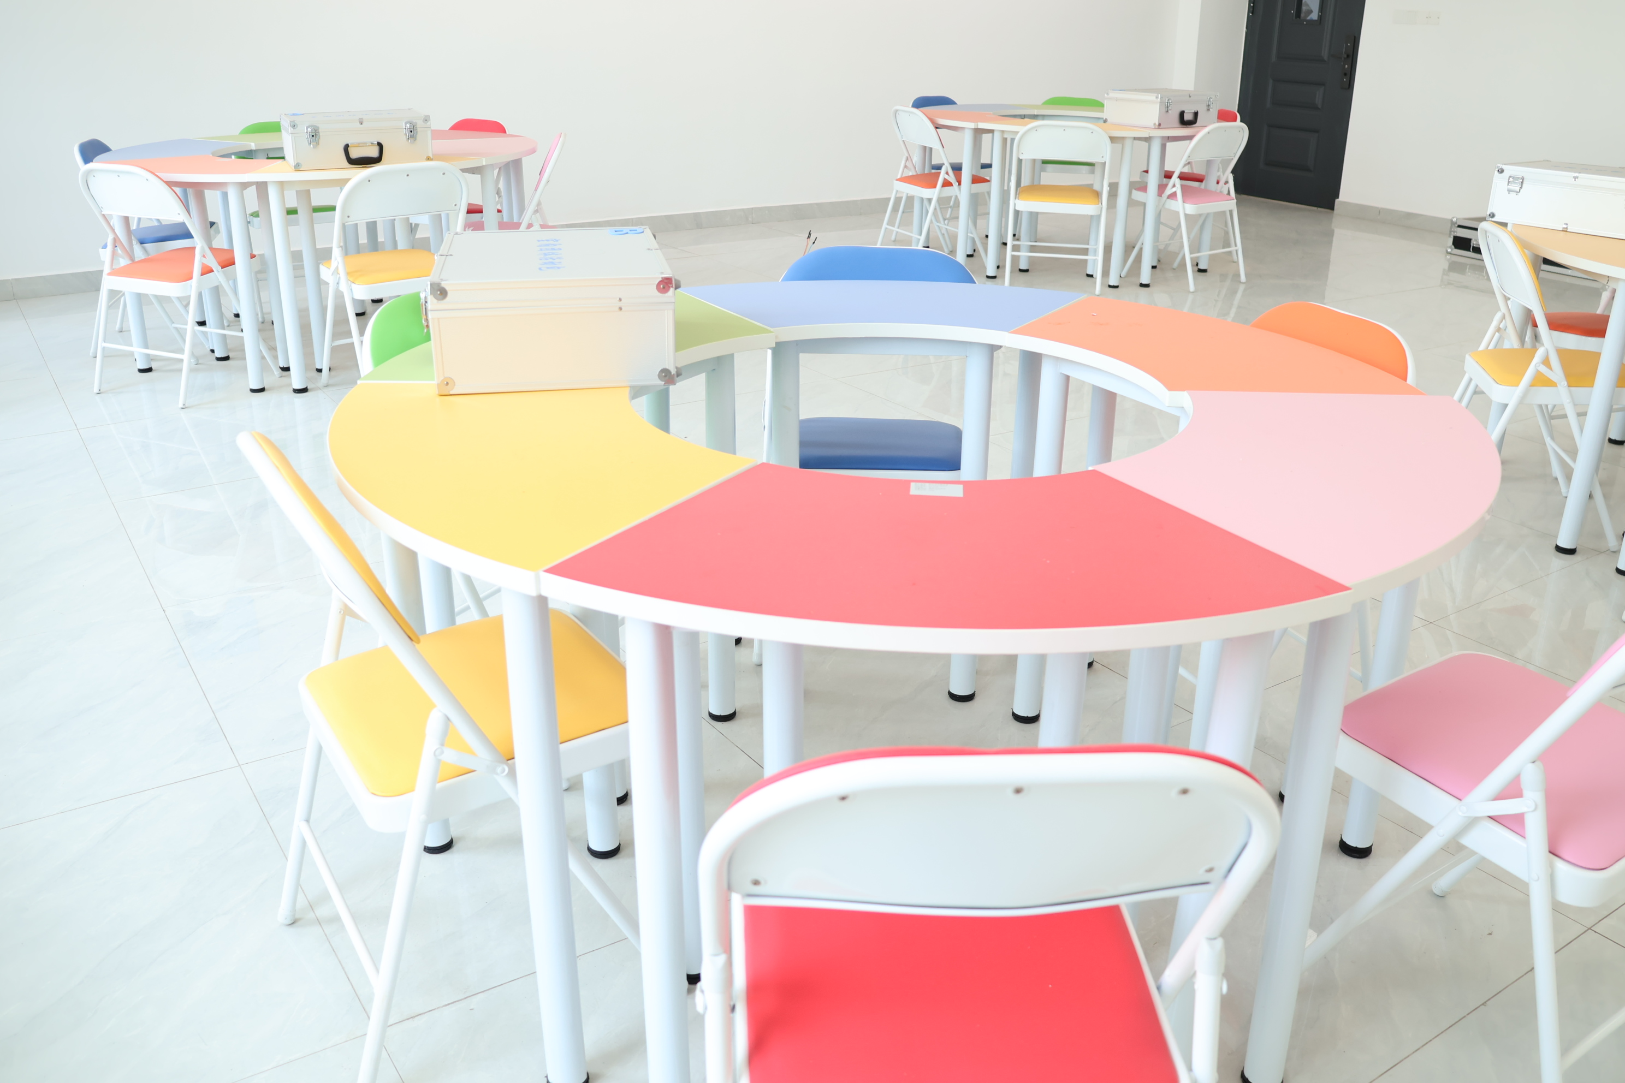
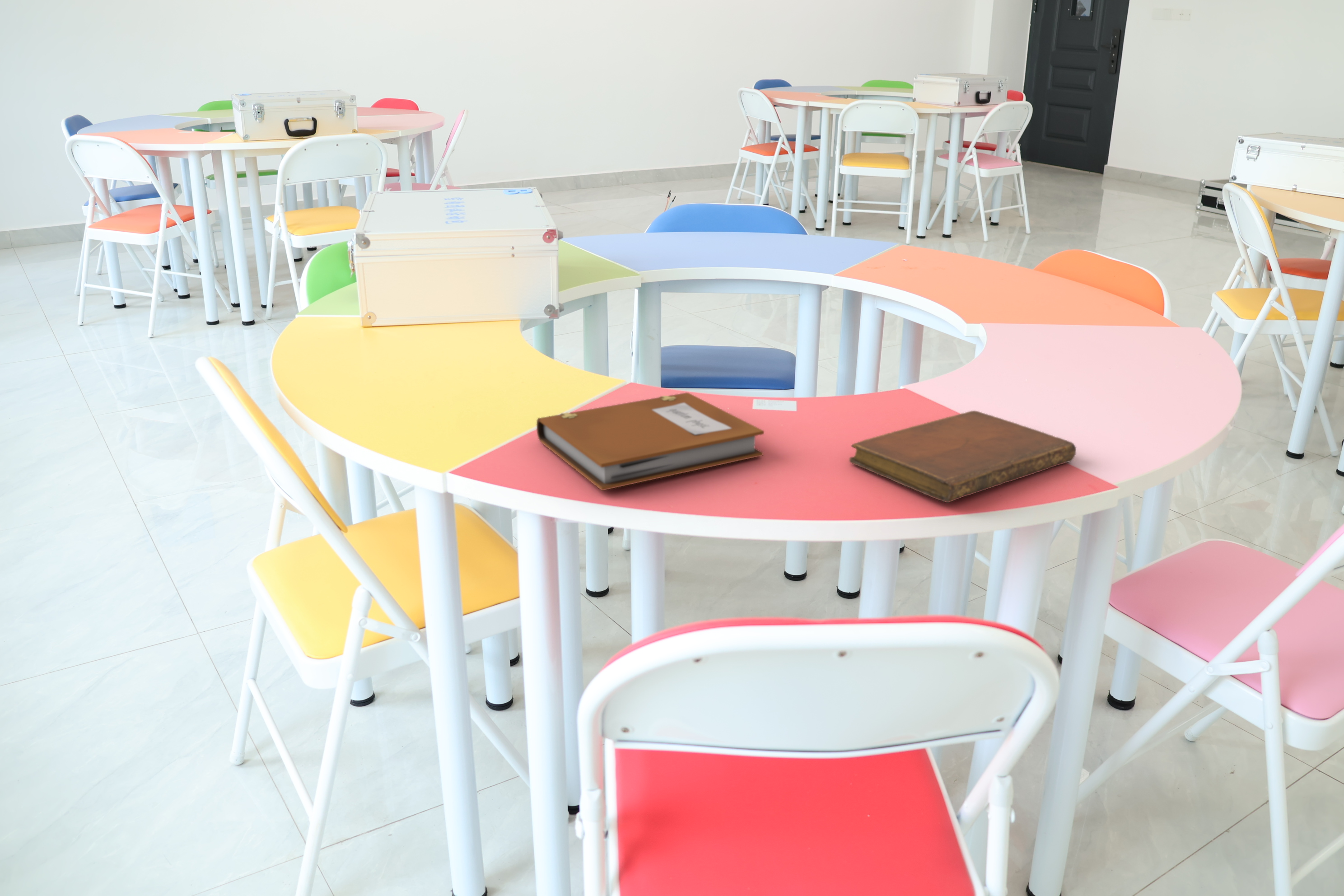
+ notebook [849,410,1077,503]
+ notebook [536,392,765,491]
